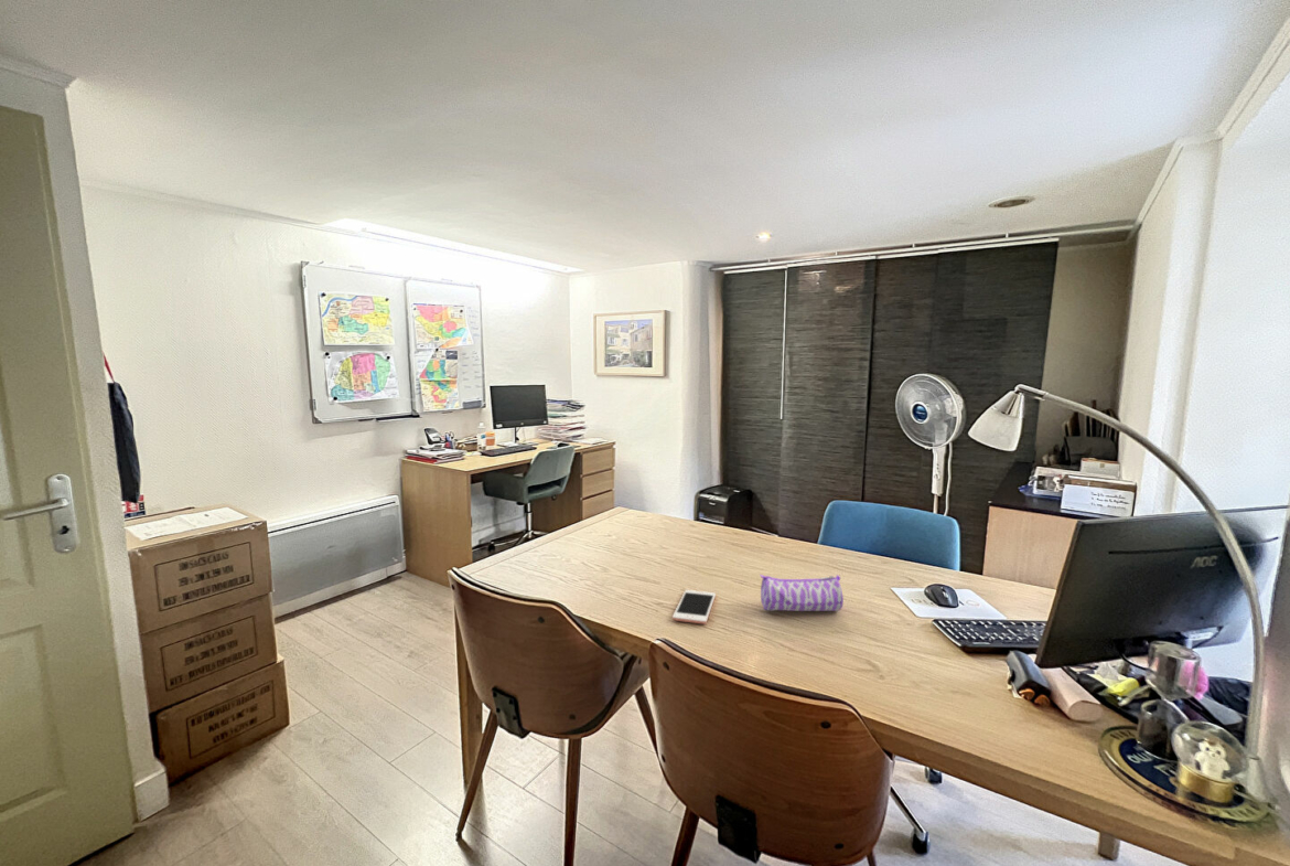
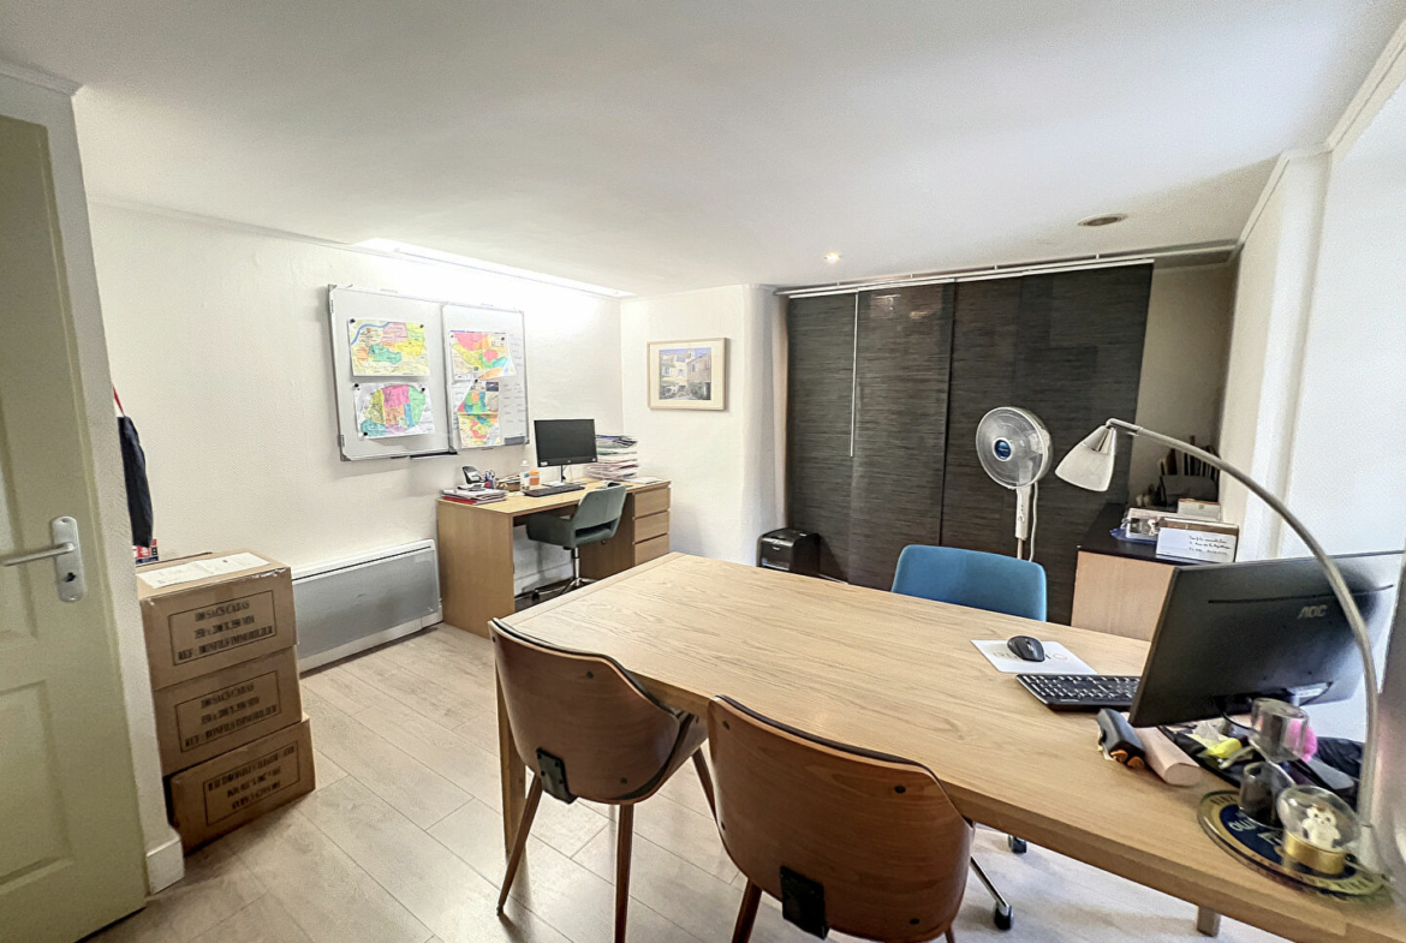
- pencil case [759,574,845,612]
- cell phone [671,589,717,626]
